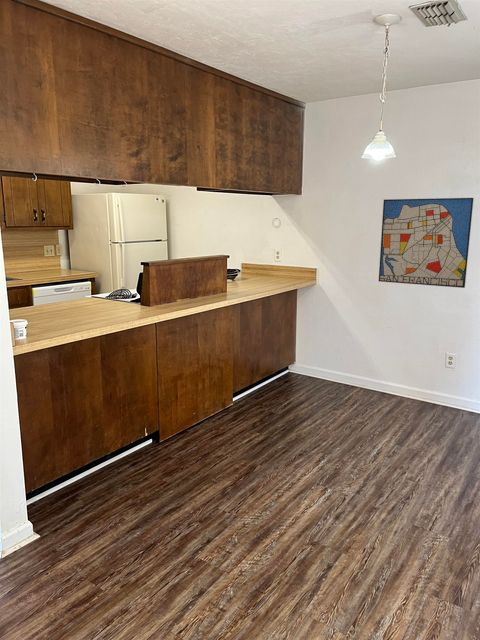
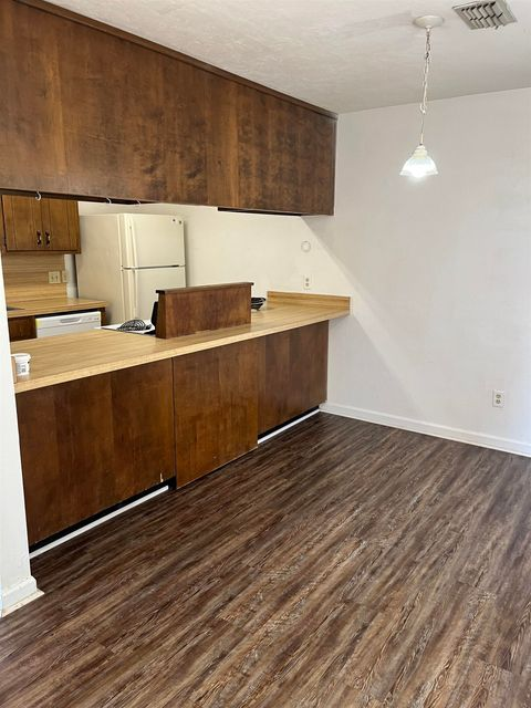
- wall art [378,197,474,289]
